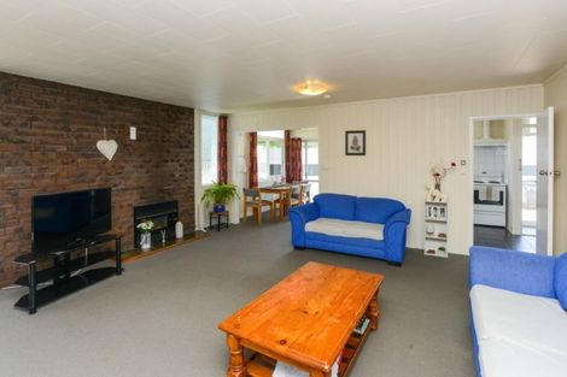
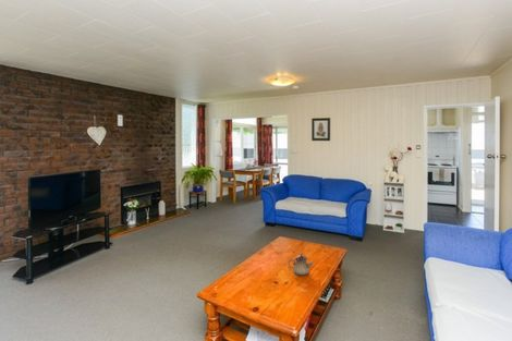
+ teapot [287,252,314,277]
